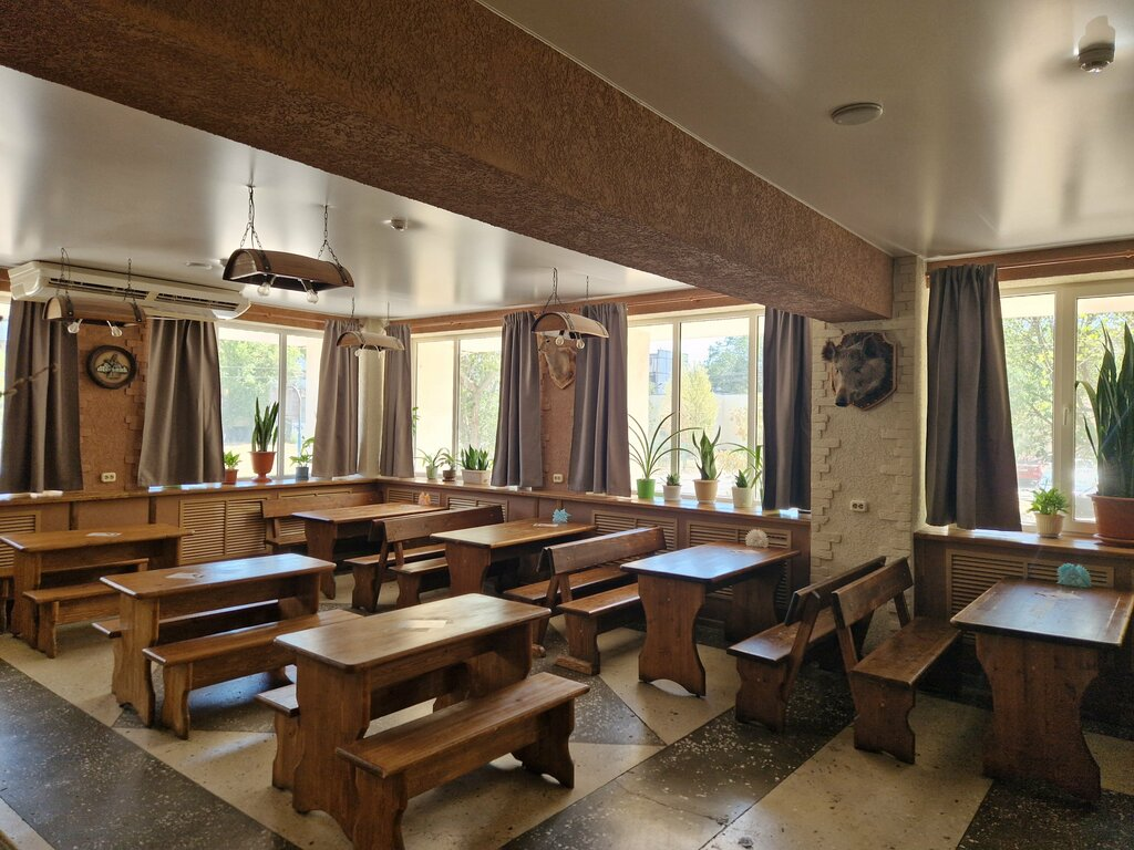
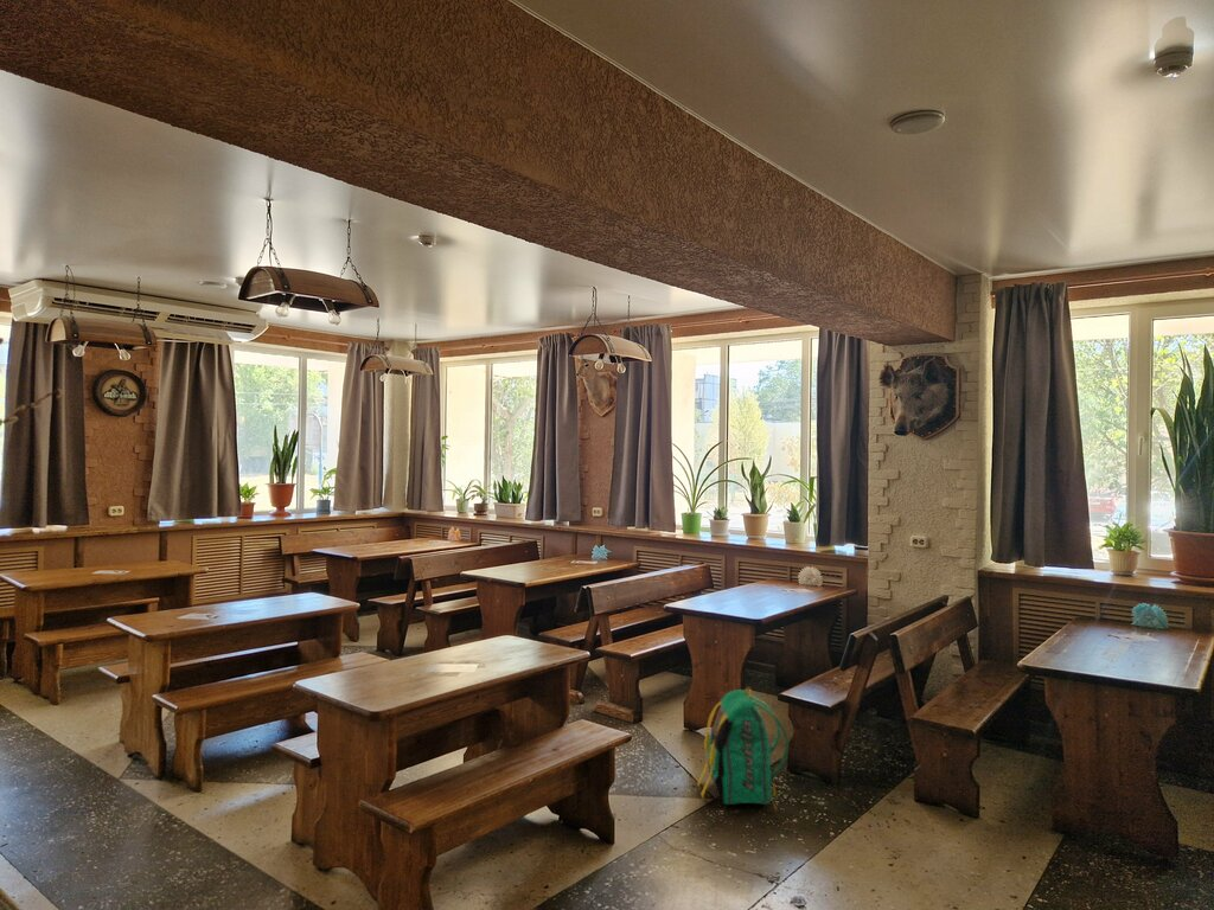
+ backpack [696,687,790,812]
